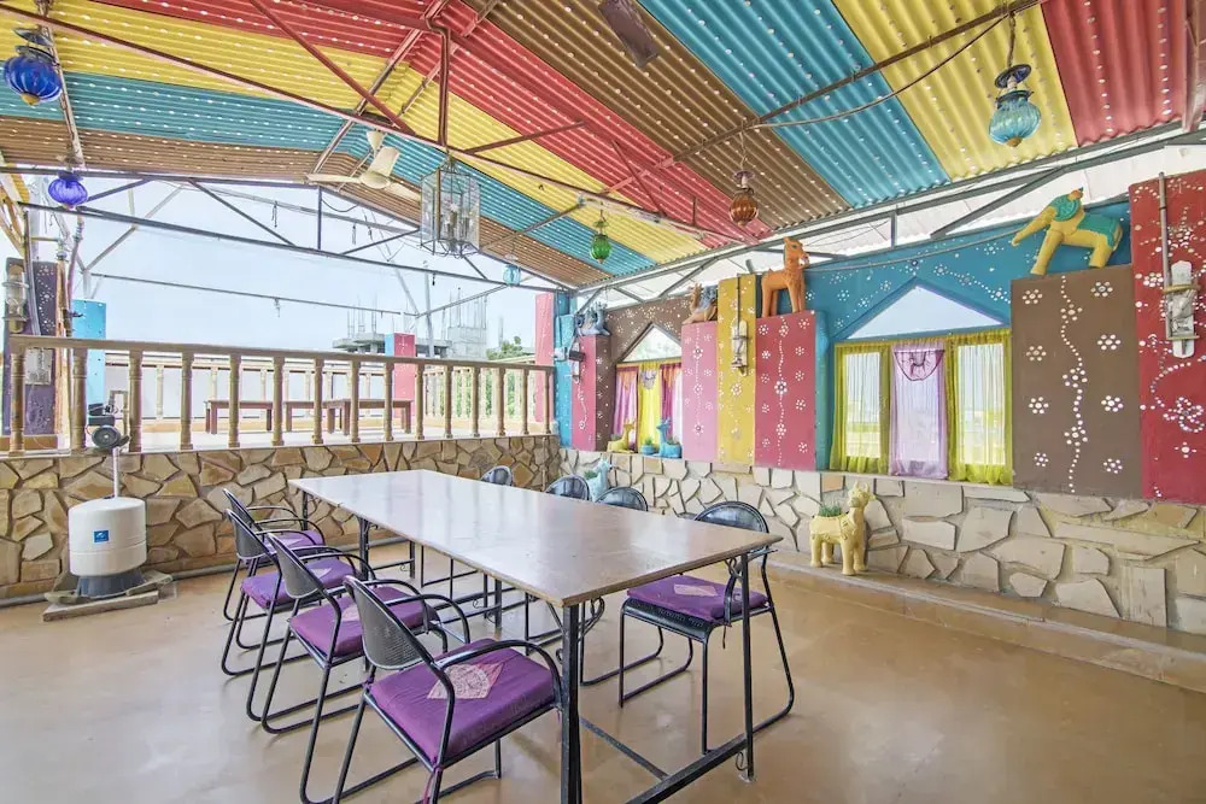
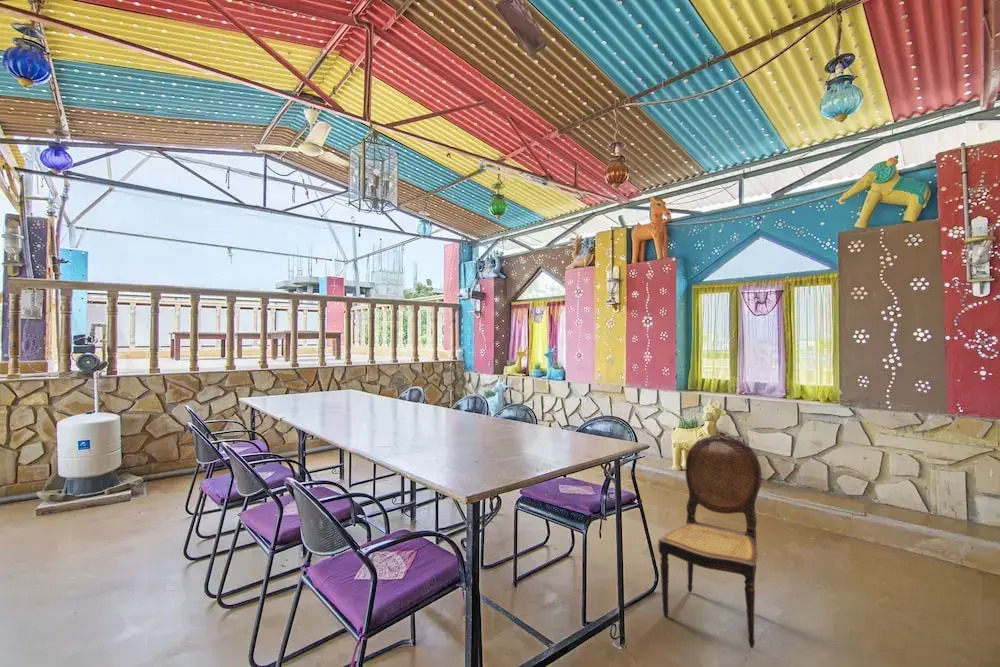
+ dining chair [657,430,763,649]
